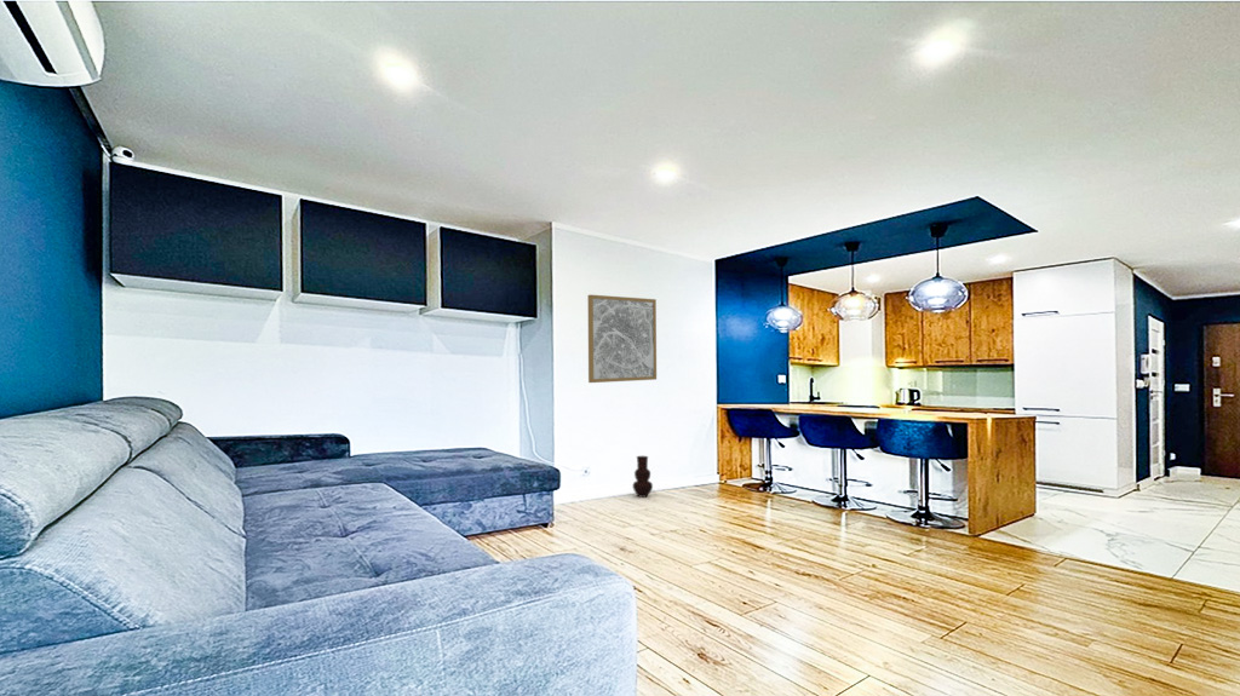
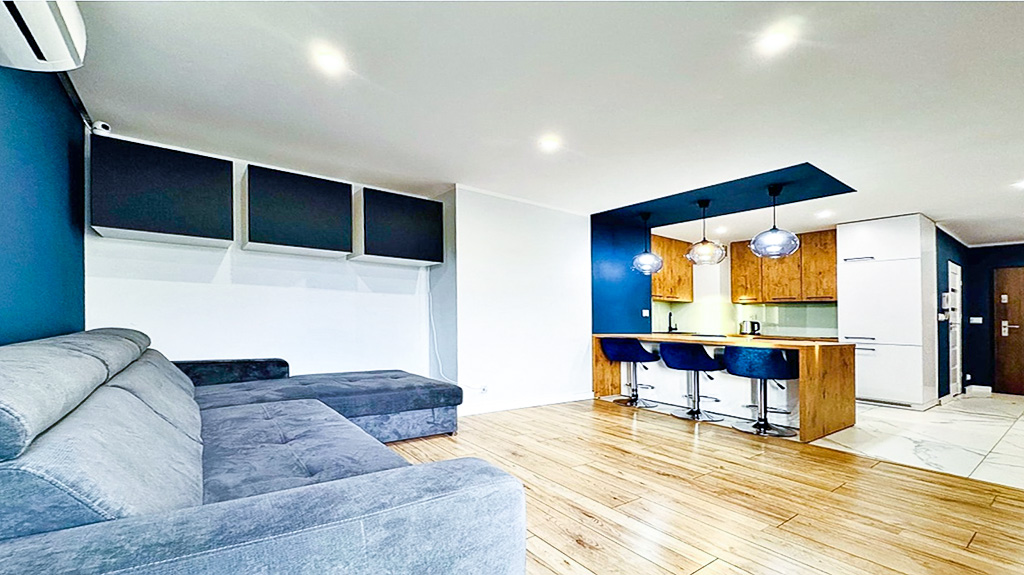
- wall art [587,294,658,384]
- vase [631,455,654,499]
